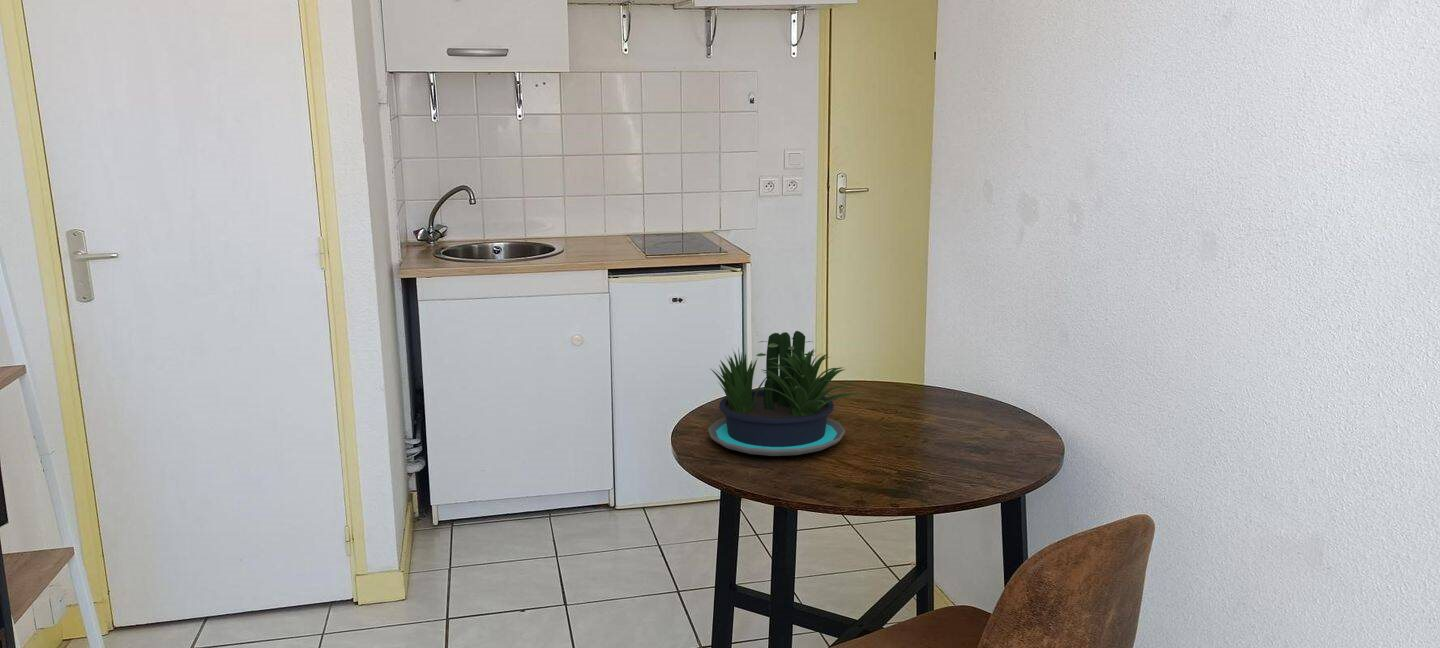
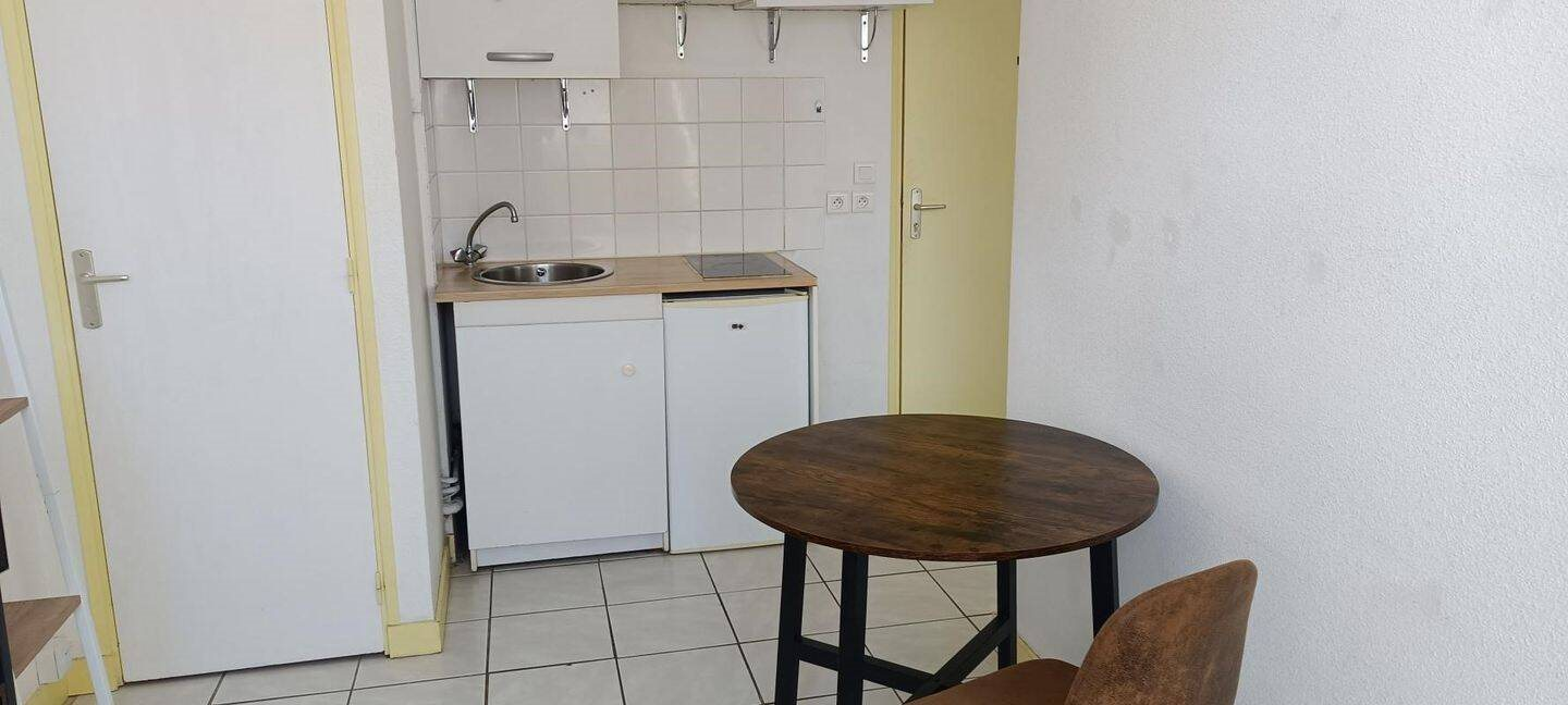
- potted plant [707,330,868,457]
